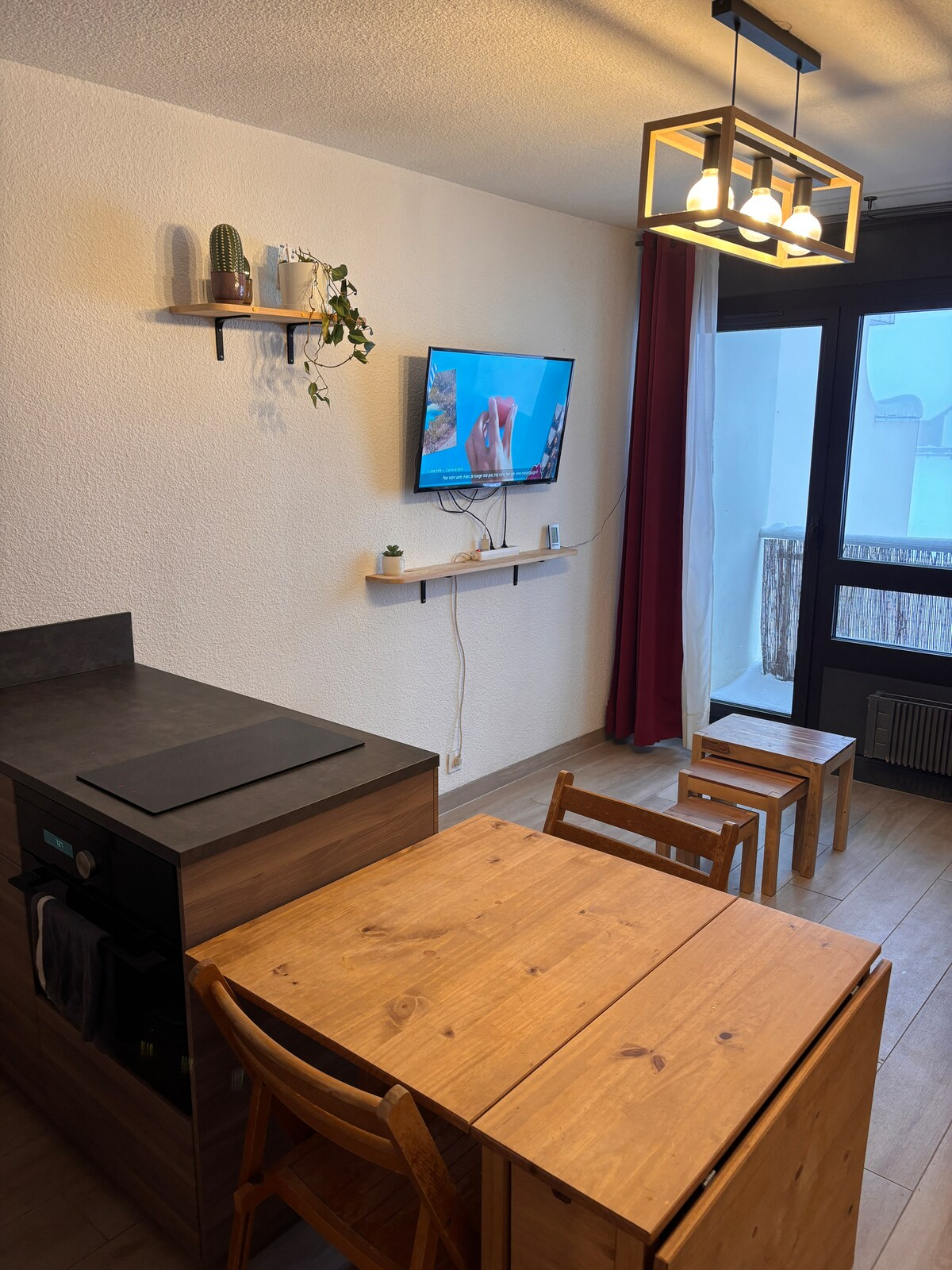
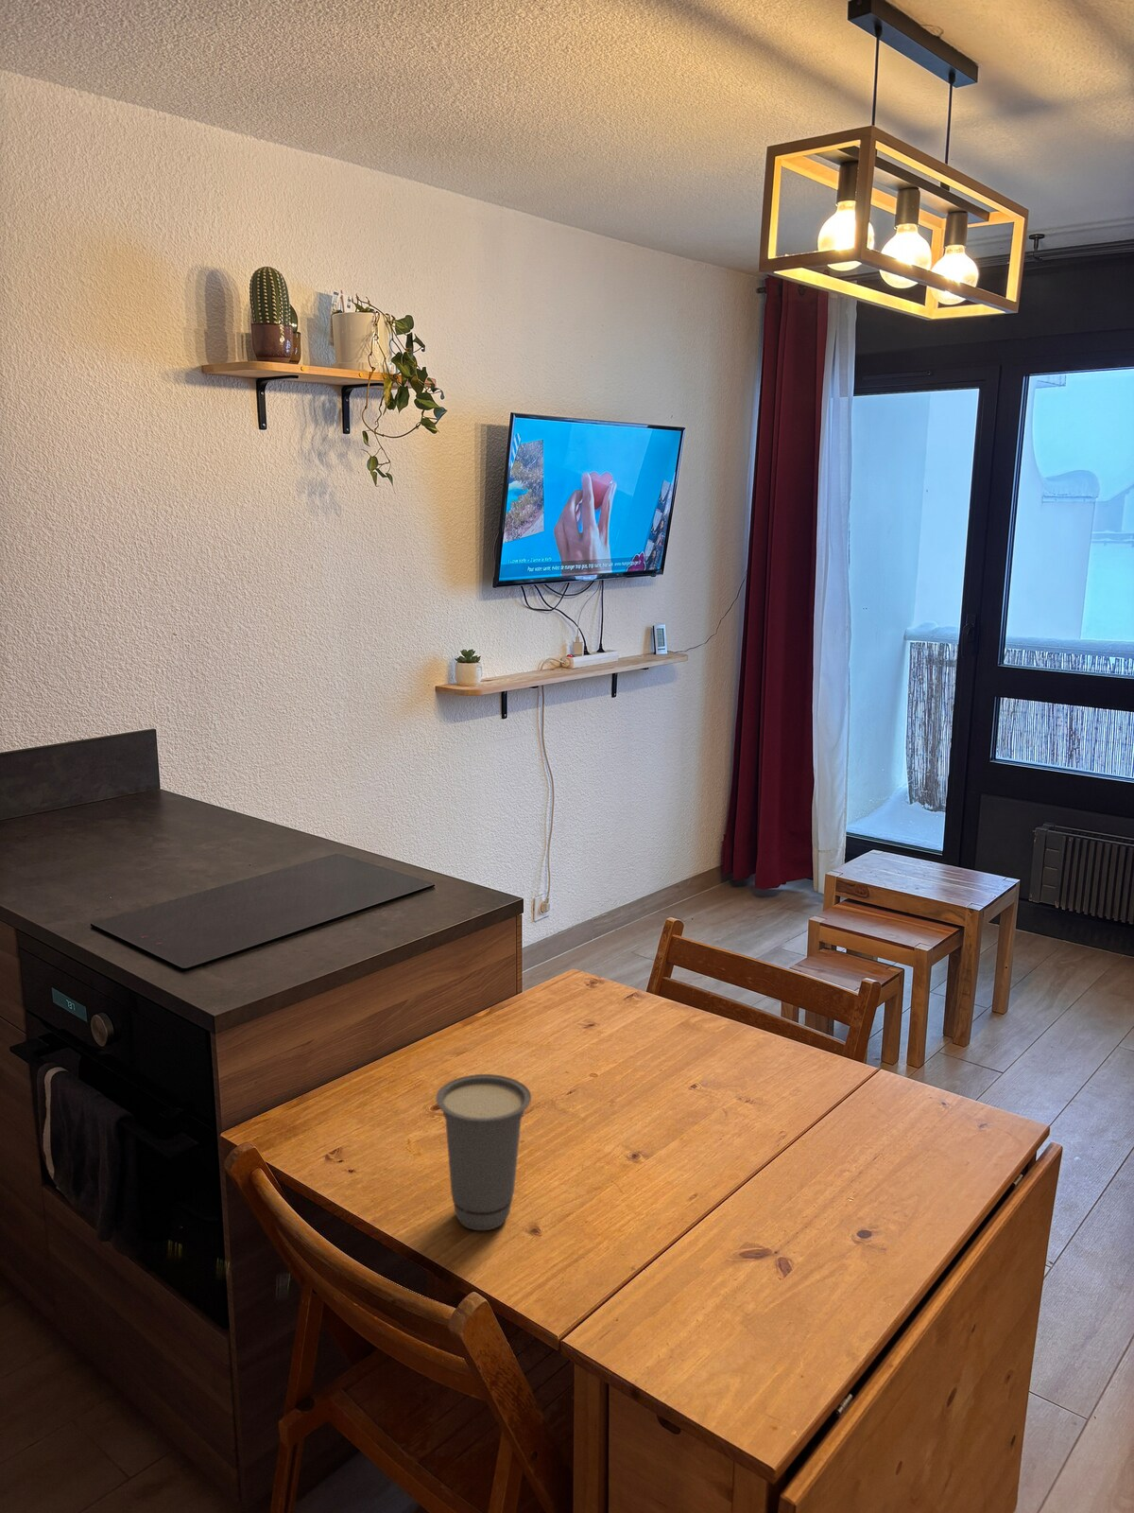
+ cup [435,1073,532,1231]
